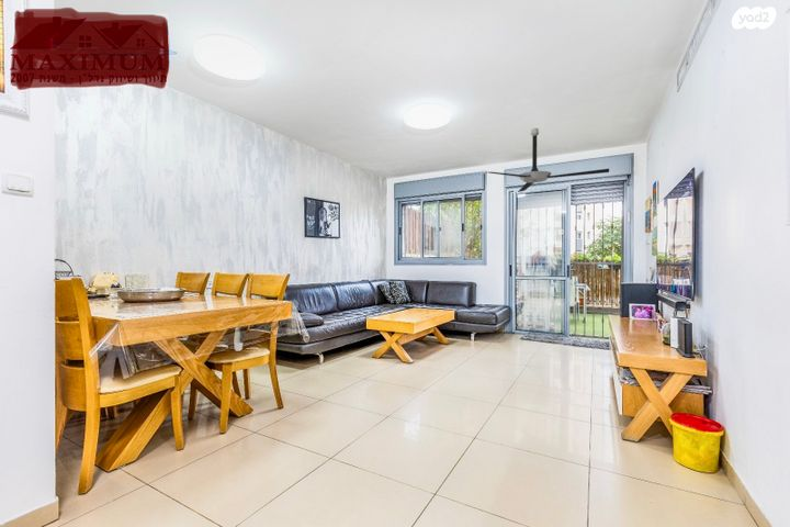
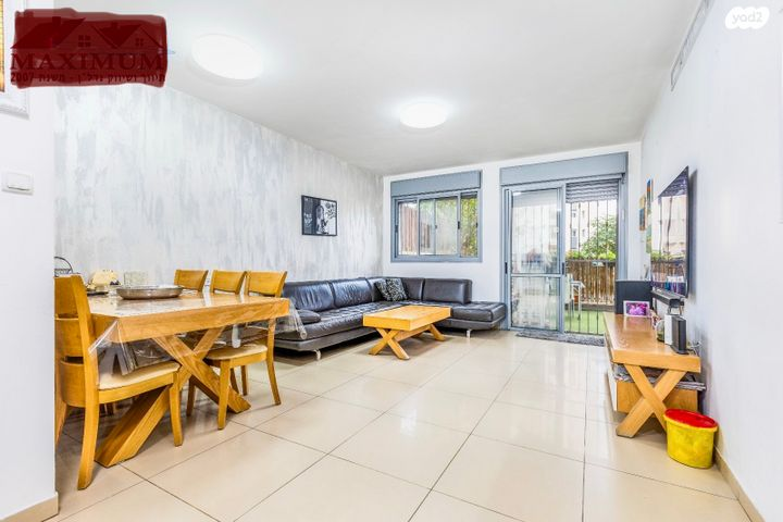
- ceiling fan [487,127,610,193]
